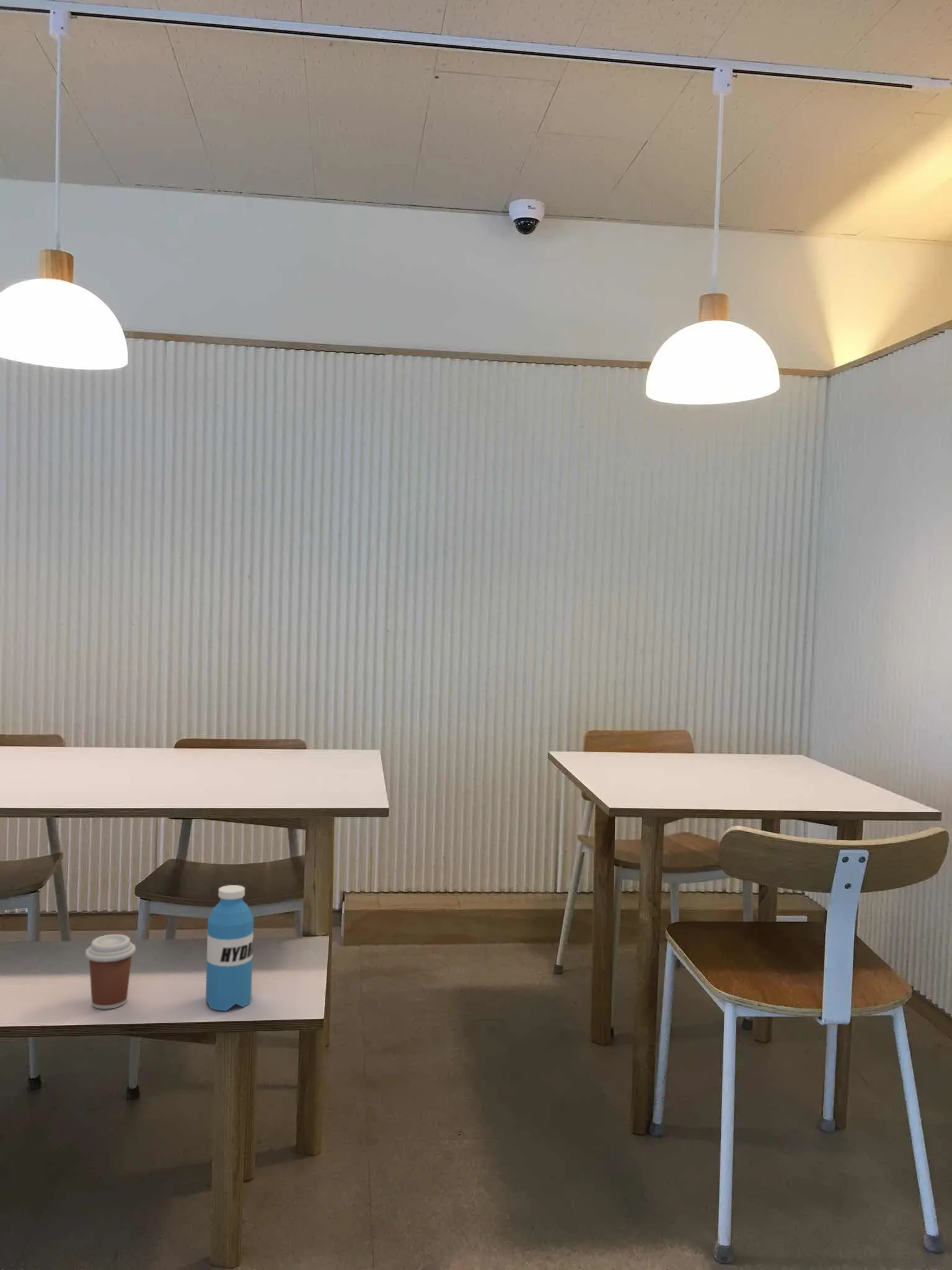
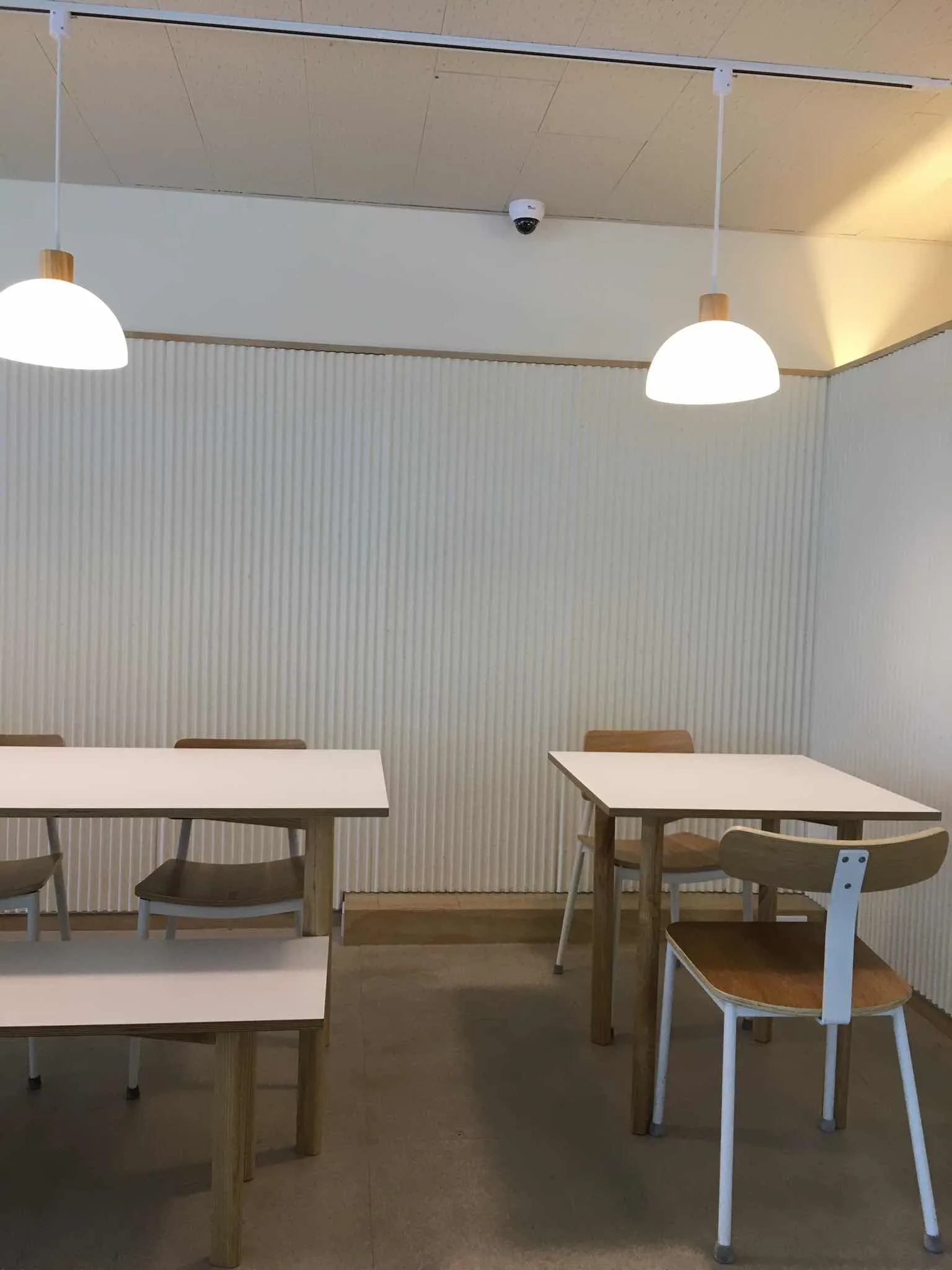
- water bottle [205,884,254,1011]
- coffee cup [85,933,136,1010]
